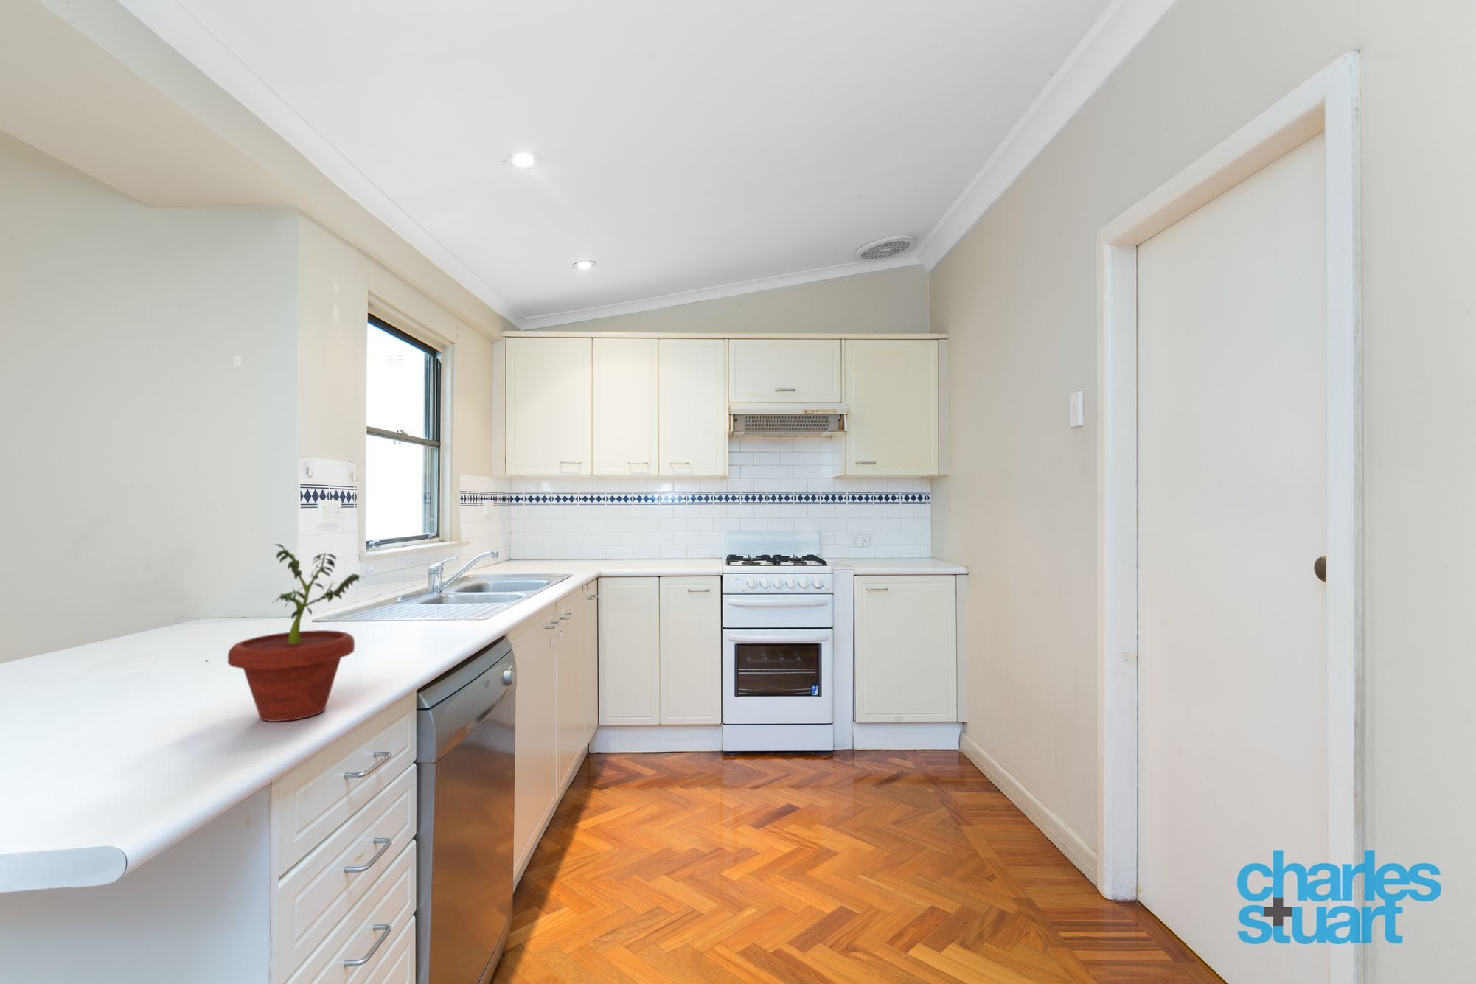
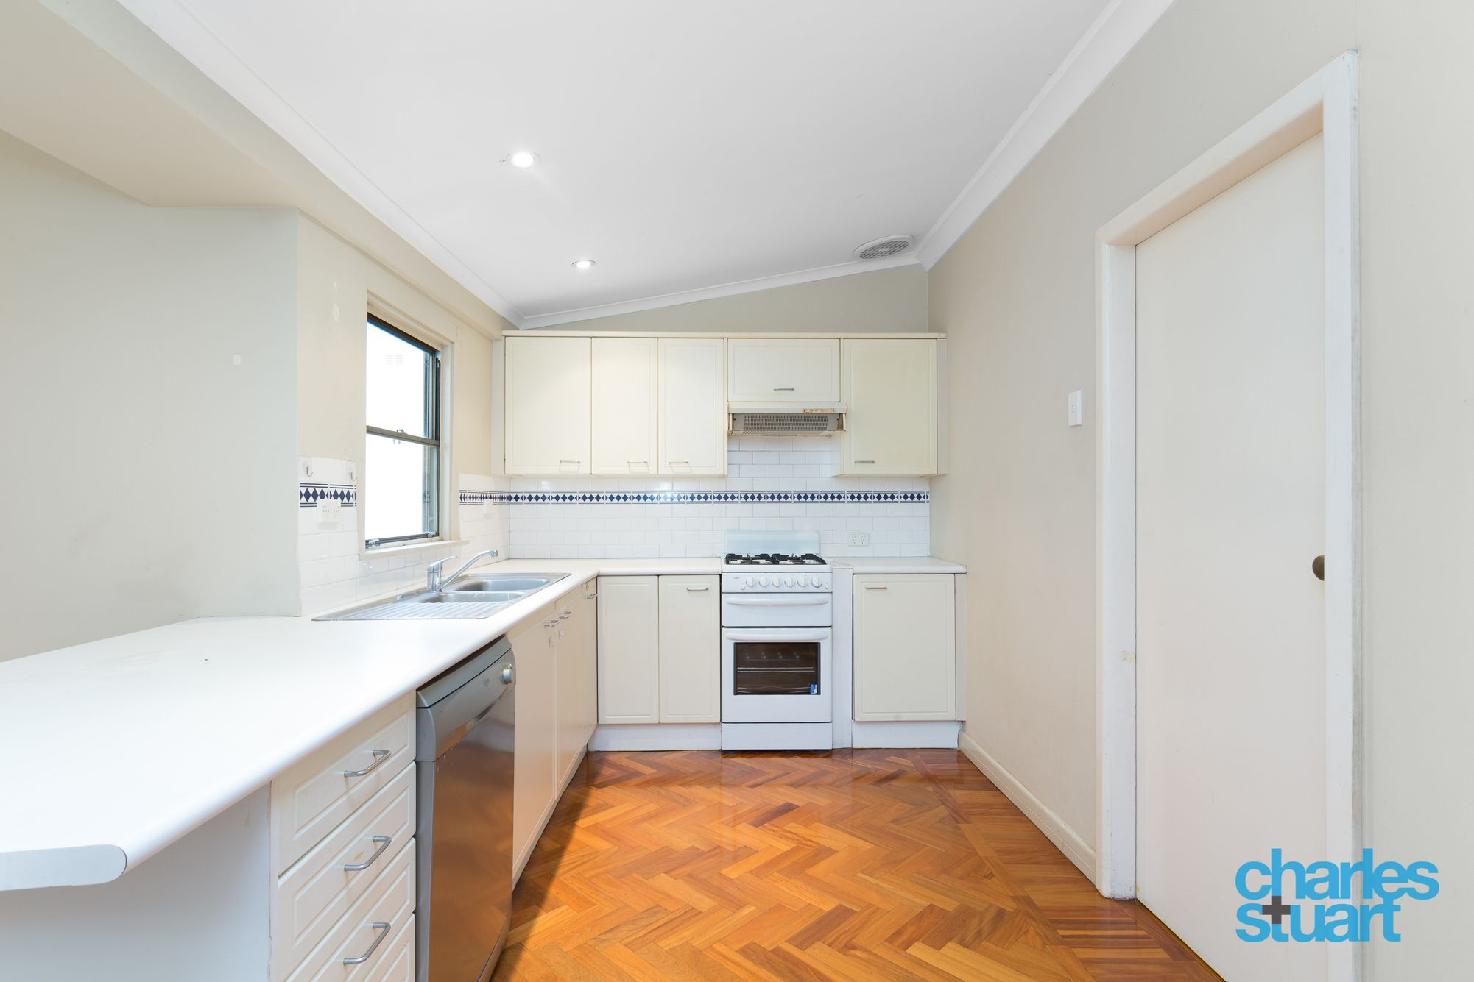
- potted plant [227,544,365,723]
